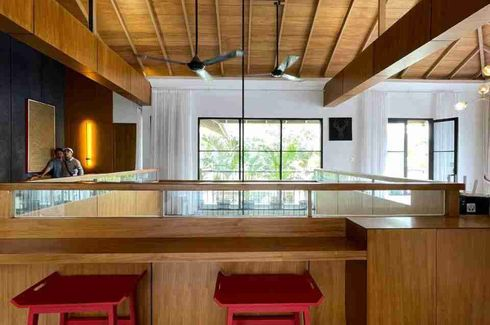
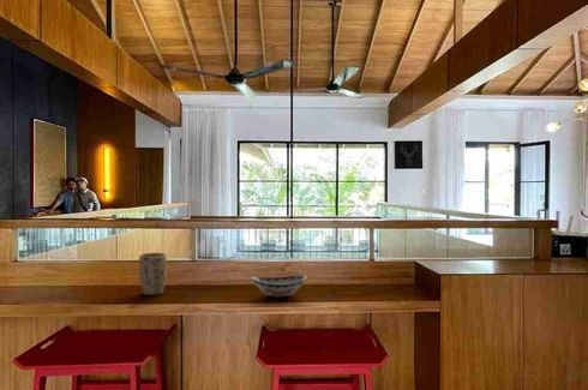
+ plant pot [138,252,168,296]
+ decorative bowl [251,275,307,298]
